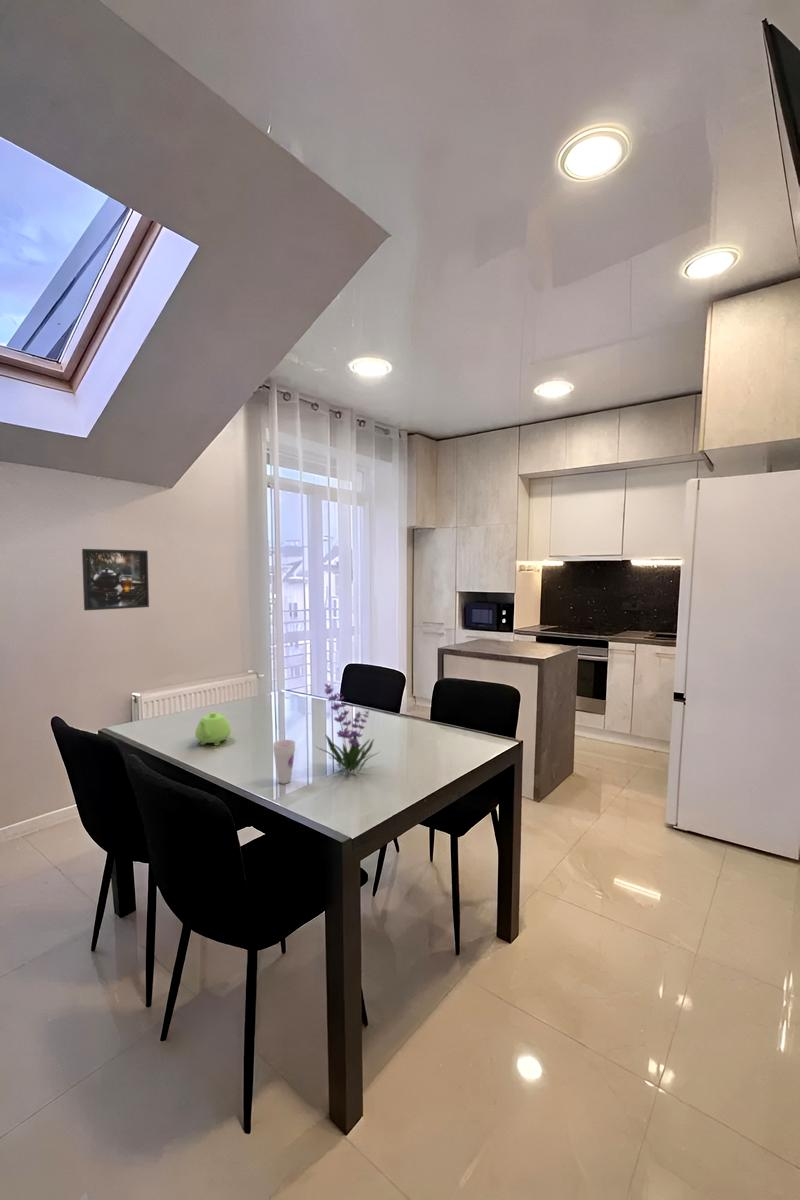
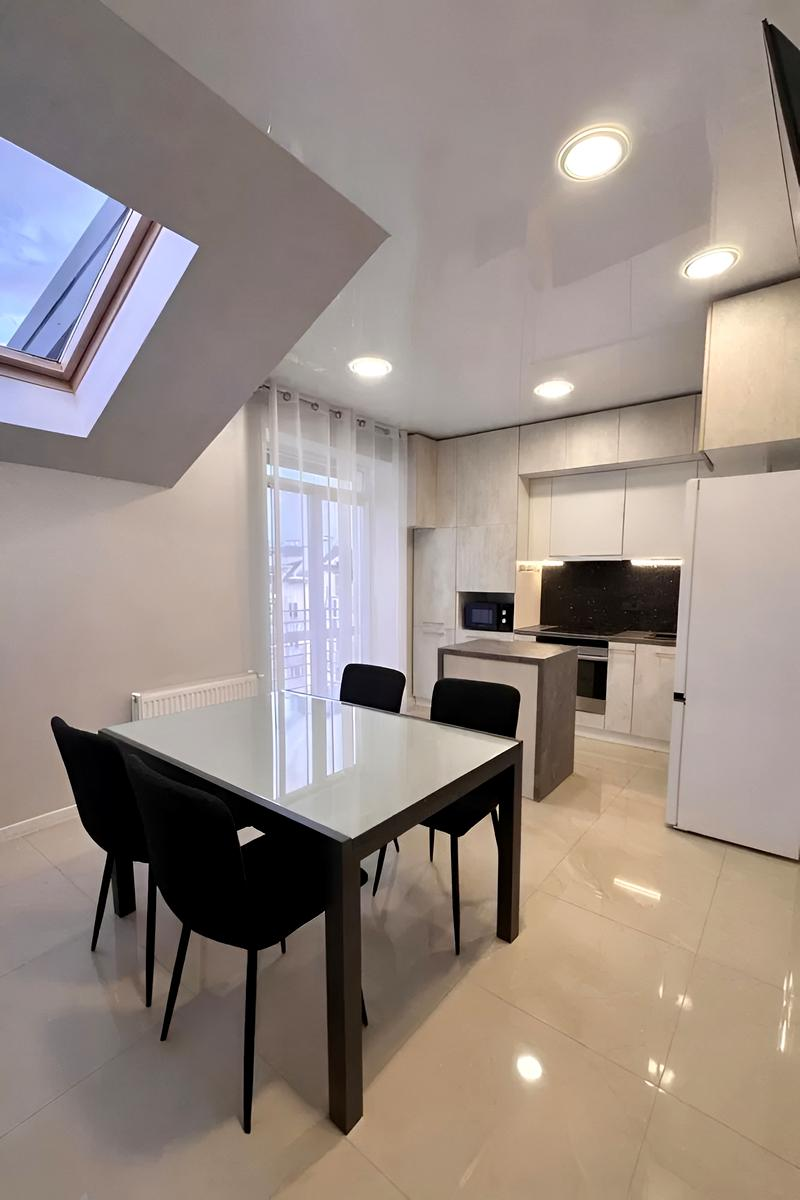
- teapot [194,711,232,746]
- plant [316,683,380,773]
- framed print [81,548,150,611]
- cup [272,739,296,785]
